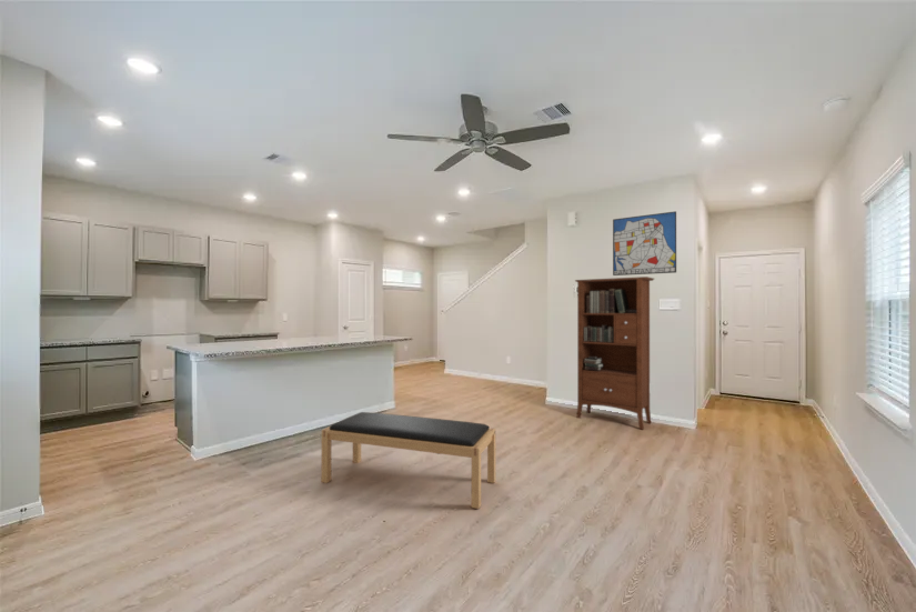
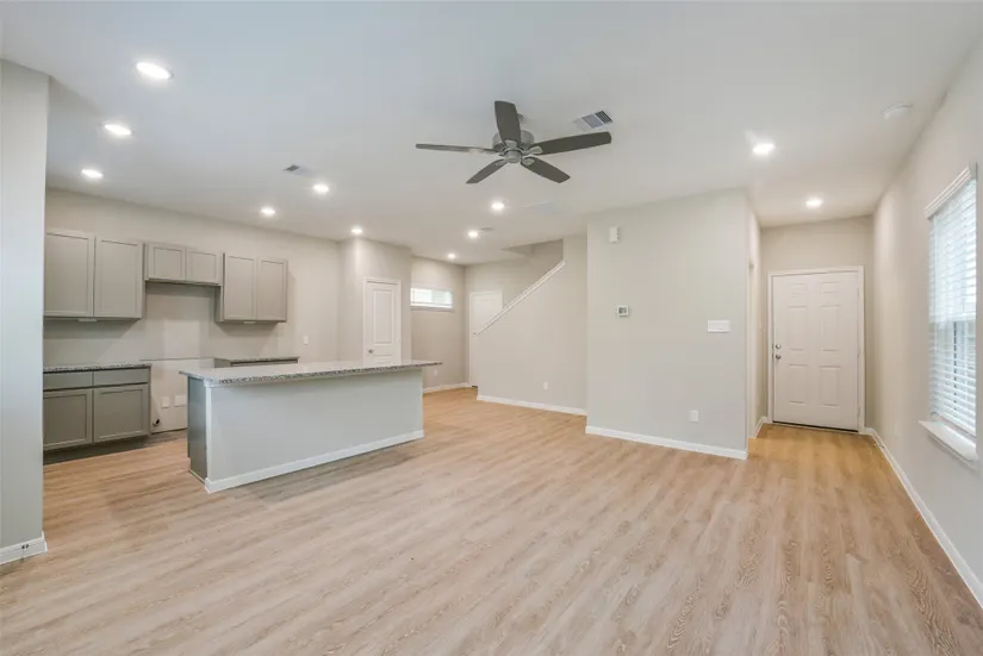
- bench [320,411,497,510]
- bookcase [574,275,655,431]
- wall art [612,210,677,277]
